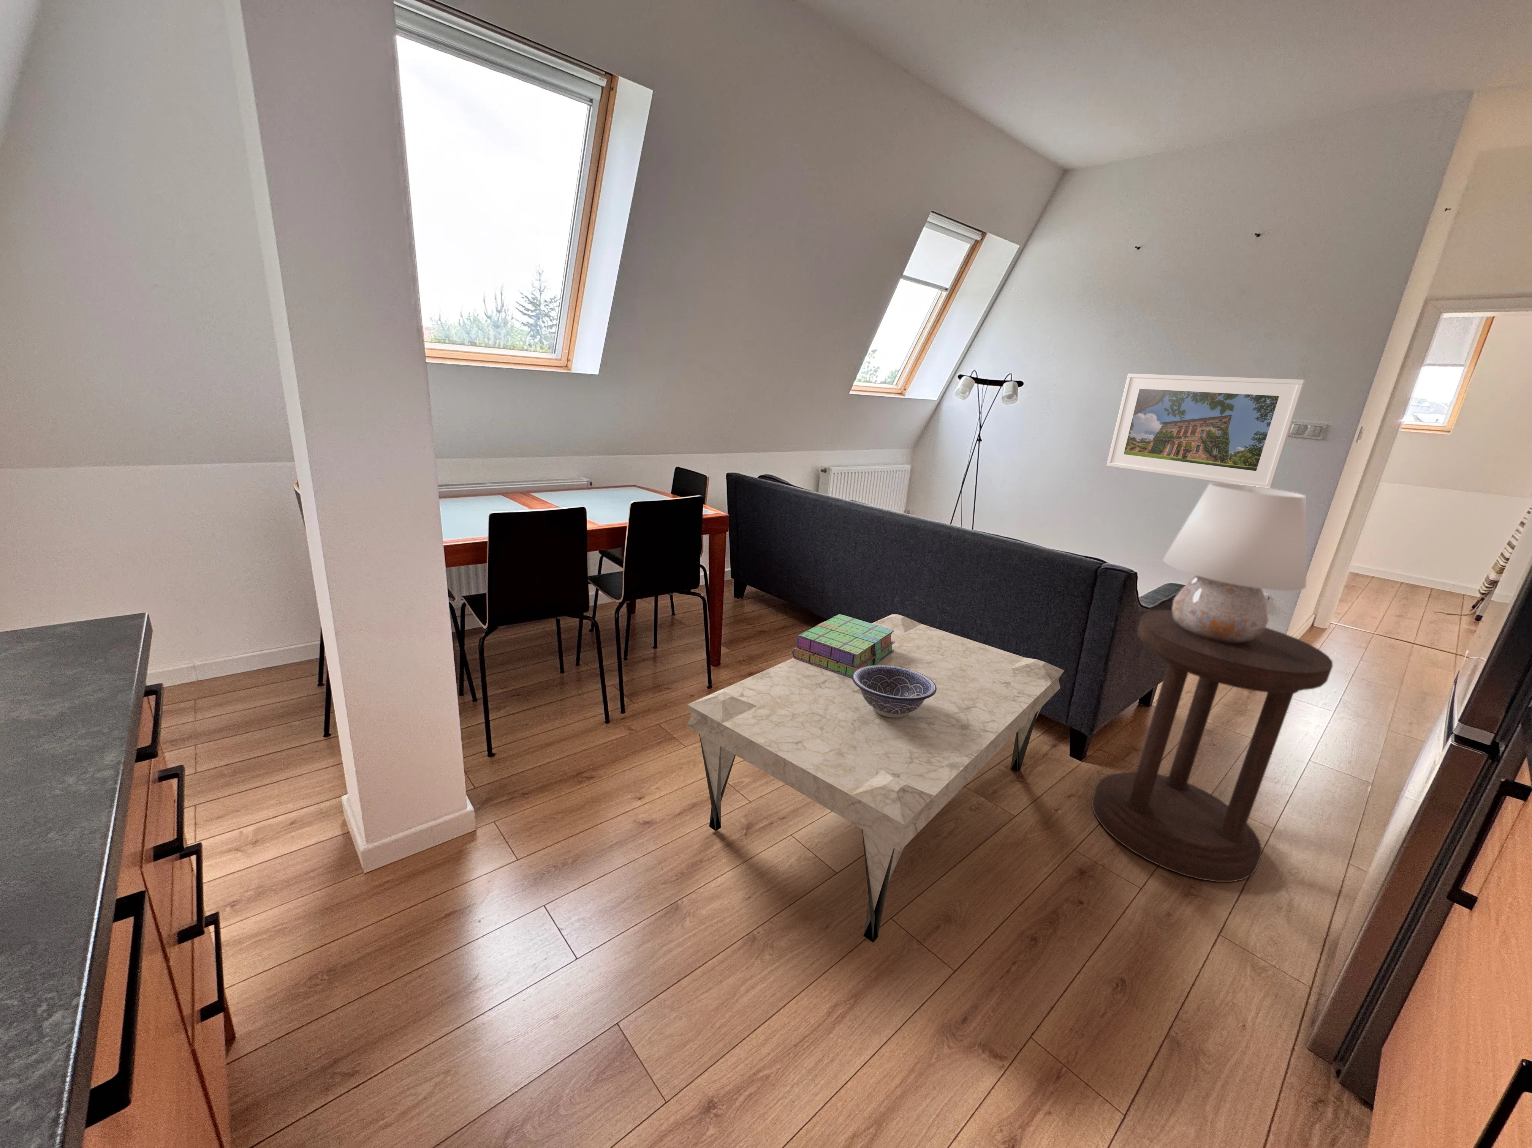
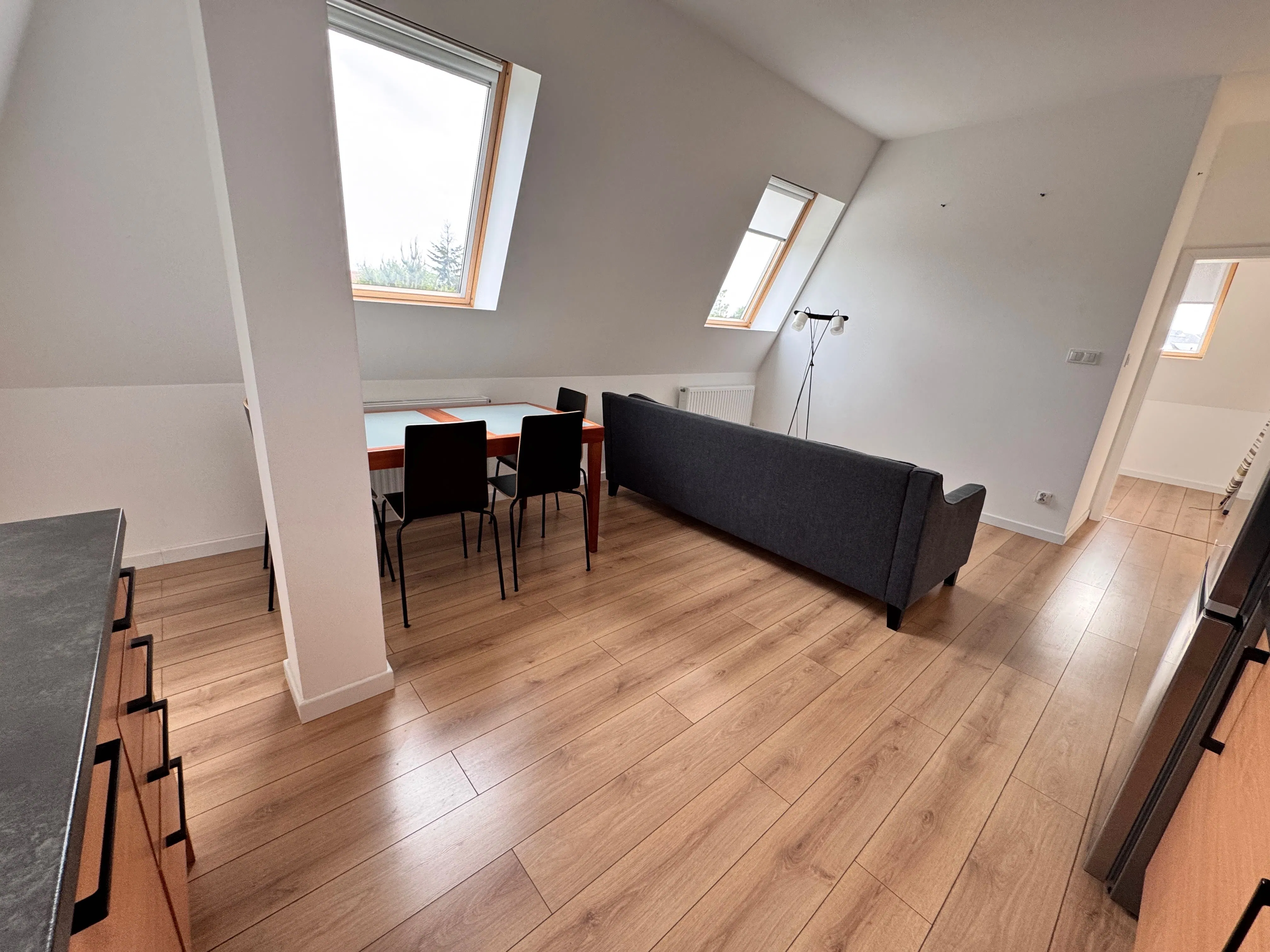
- coffee table [686,614,1065,943]
- side table [1092,609,1333,883]
- stack of books [791,614,895,679]
- table lamp [1163,482,1306,644]
- decorative bowl [852,666,936,718]
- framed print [1106,373,1305,488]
